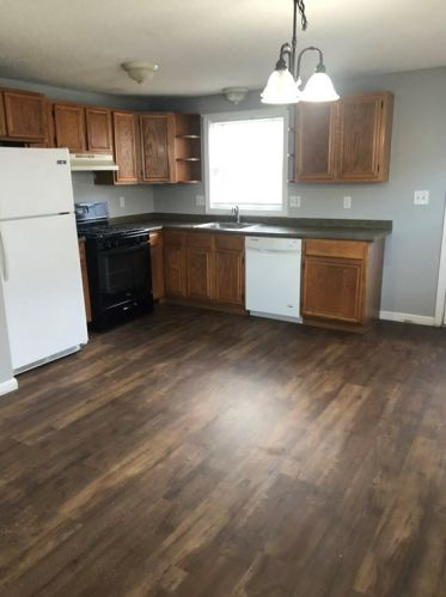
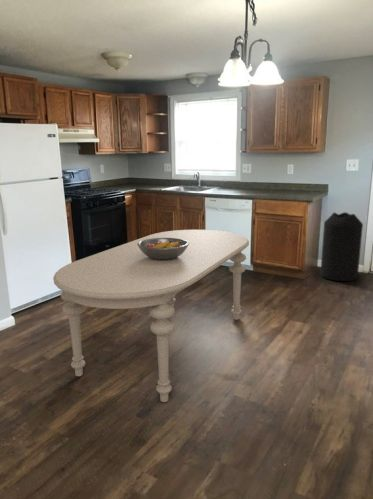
+ fruit bowl [137,238,189,260]
+ dining table [52,229,250,403]
+ trash can [320,211,364,282]
